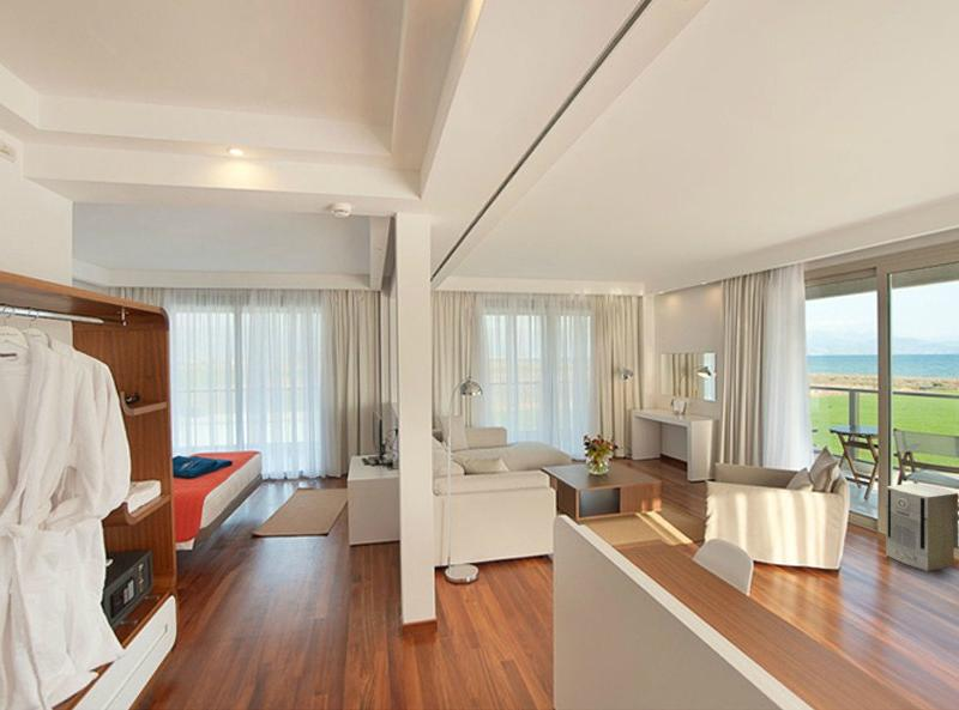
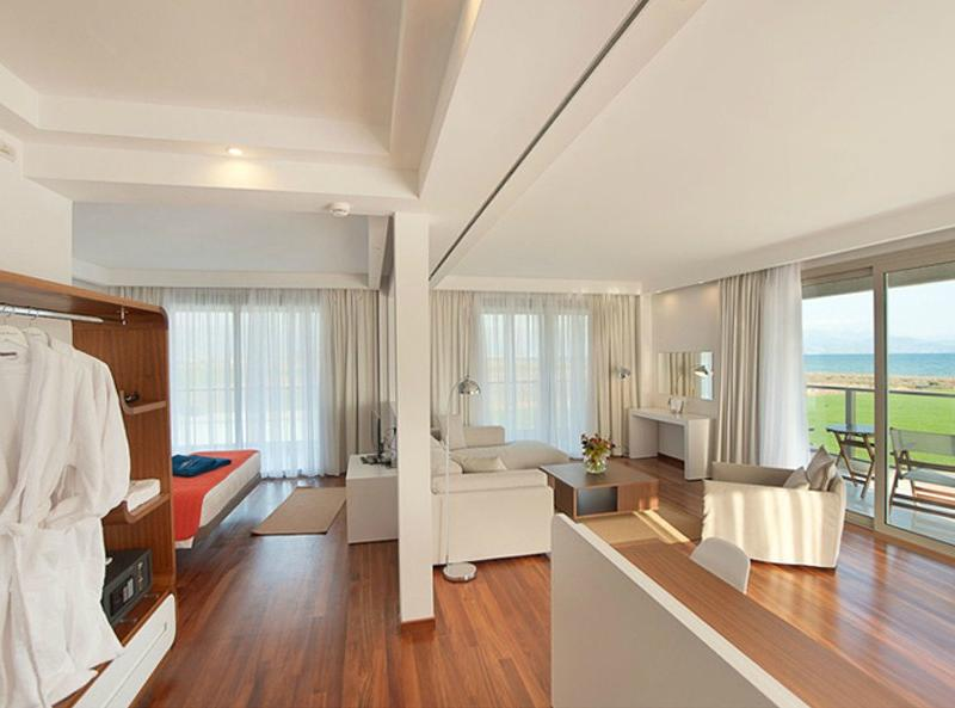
- air purifier [885,483,959,572]
